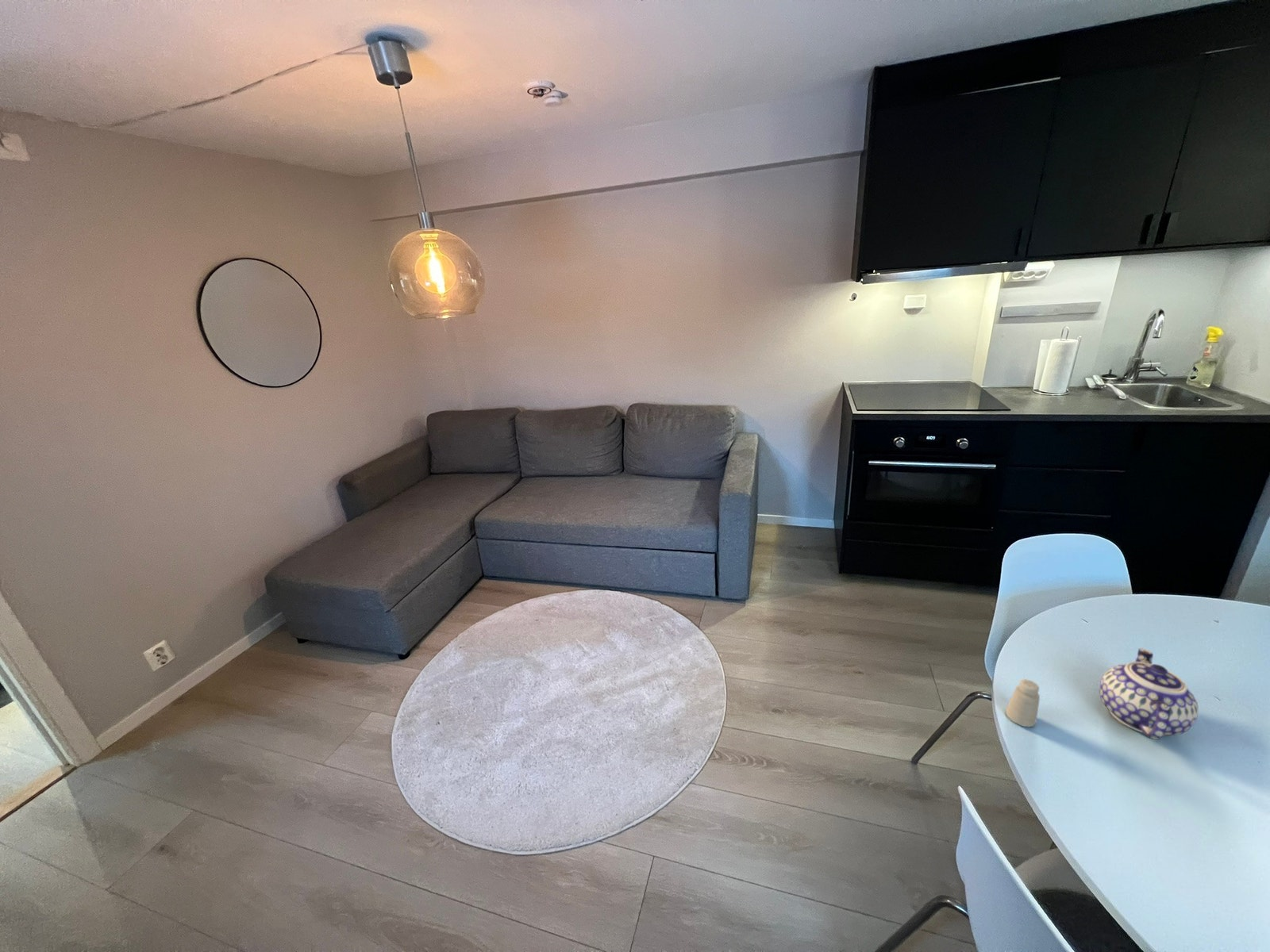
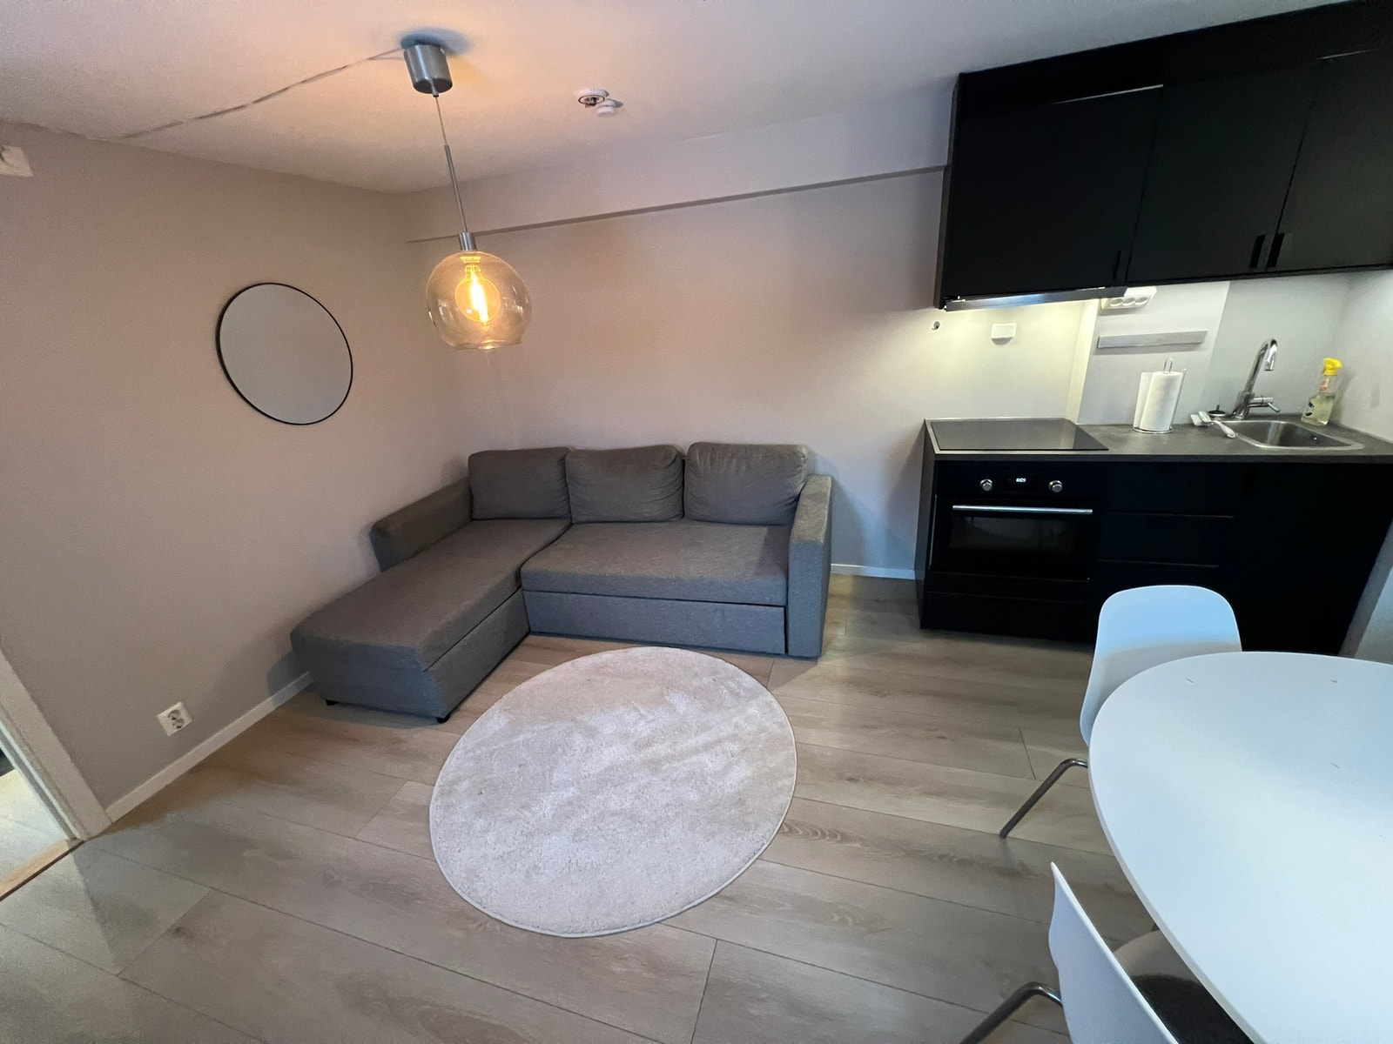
- saltshaker [1005,678,1041,727]
- teapot [1099,647,1199,740]
